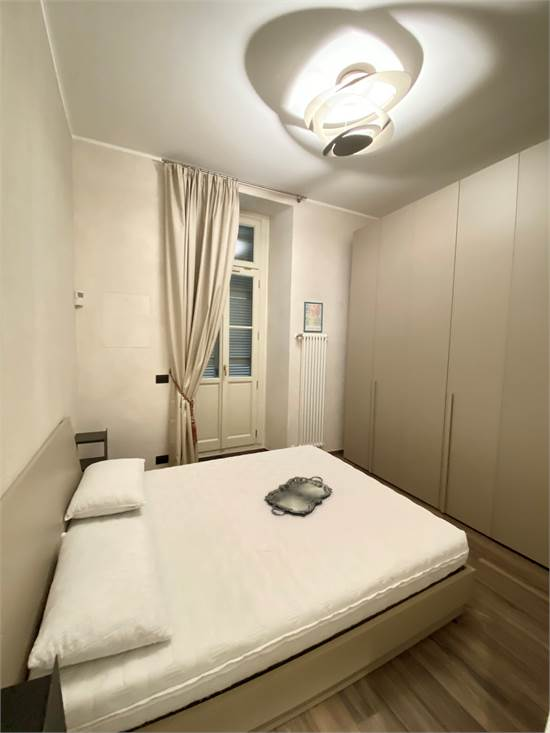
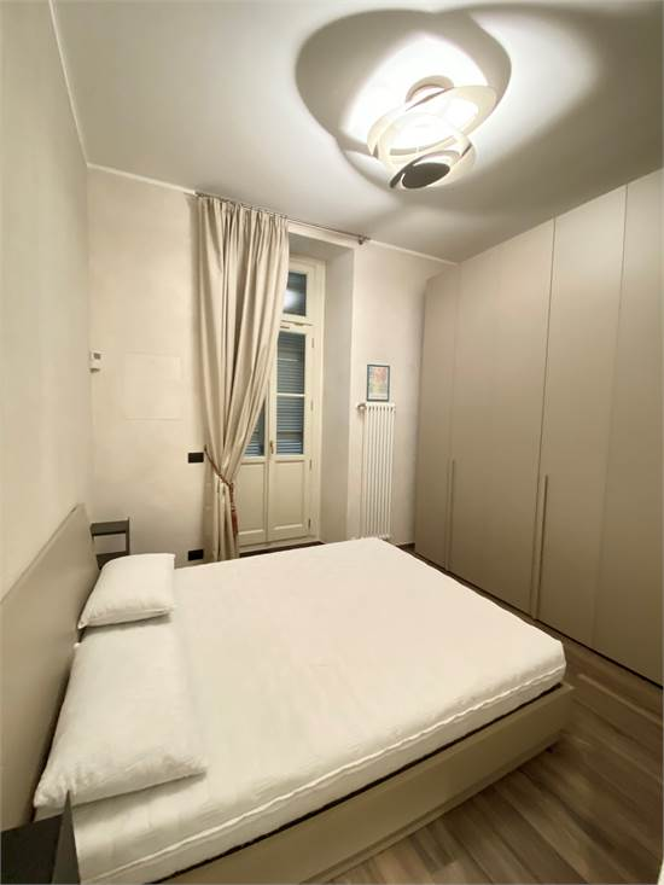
- serving tray [264,476,333,515]
